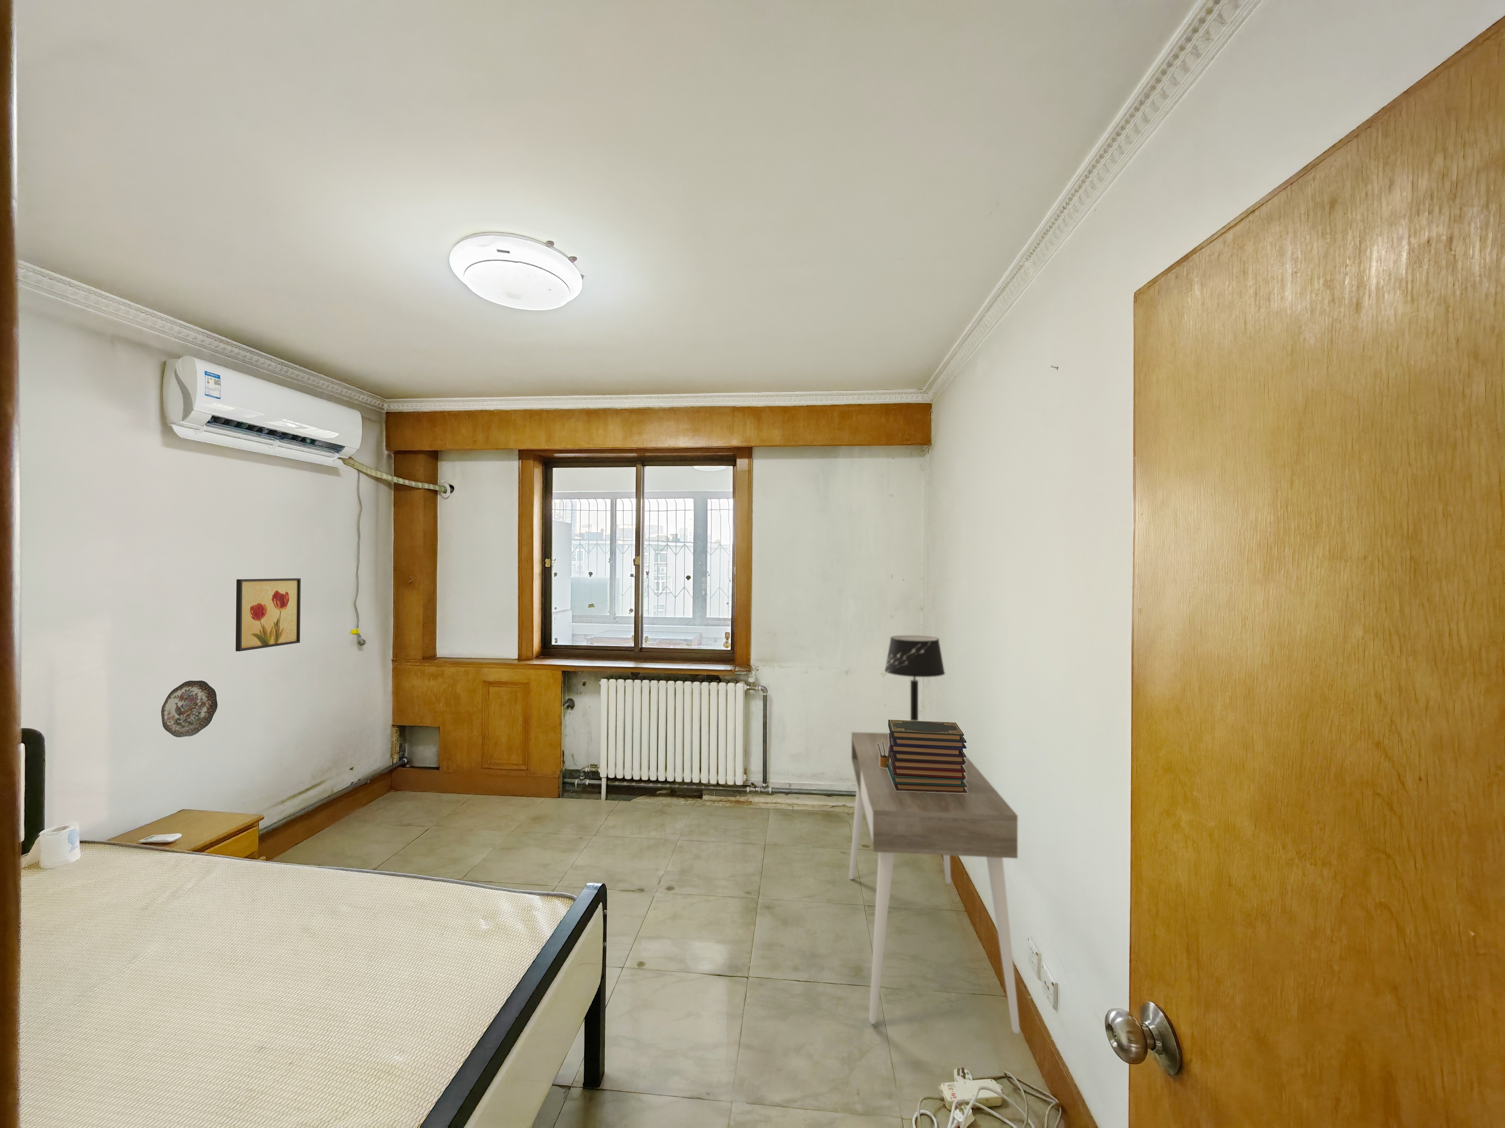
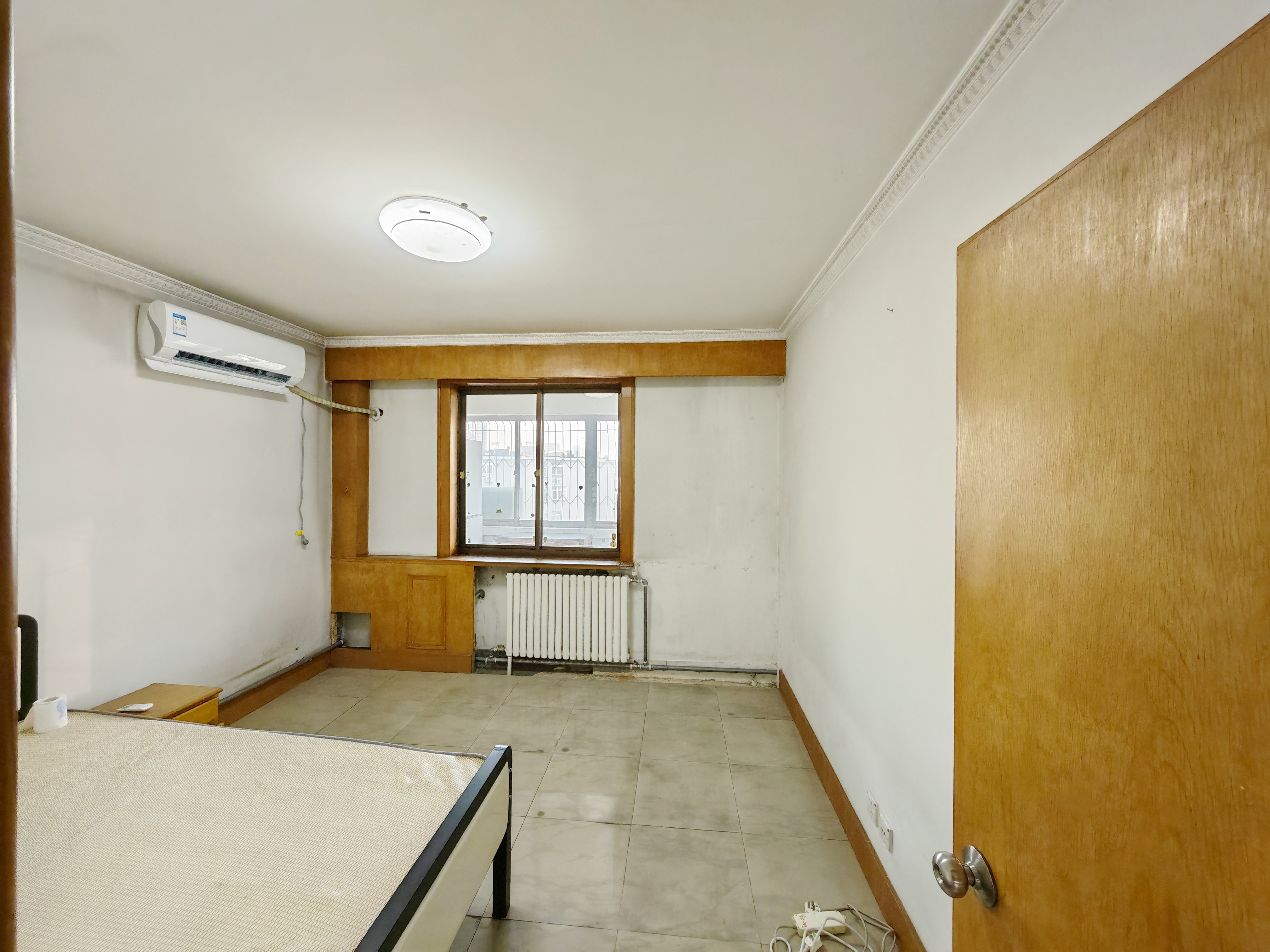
- pencil box [877,741,890,768]
- decorative plate [161,680,218,738]
- desk [848,732,1020,1034]
- wall art [235,578,301,652]
- table lamp [884,635,946,722]
- book stack [888,719,967,794]
